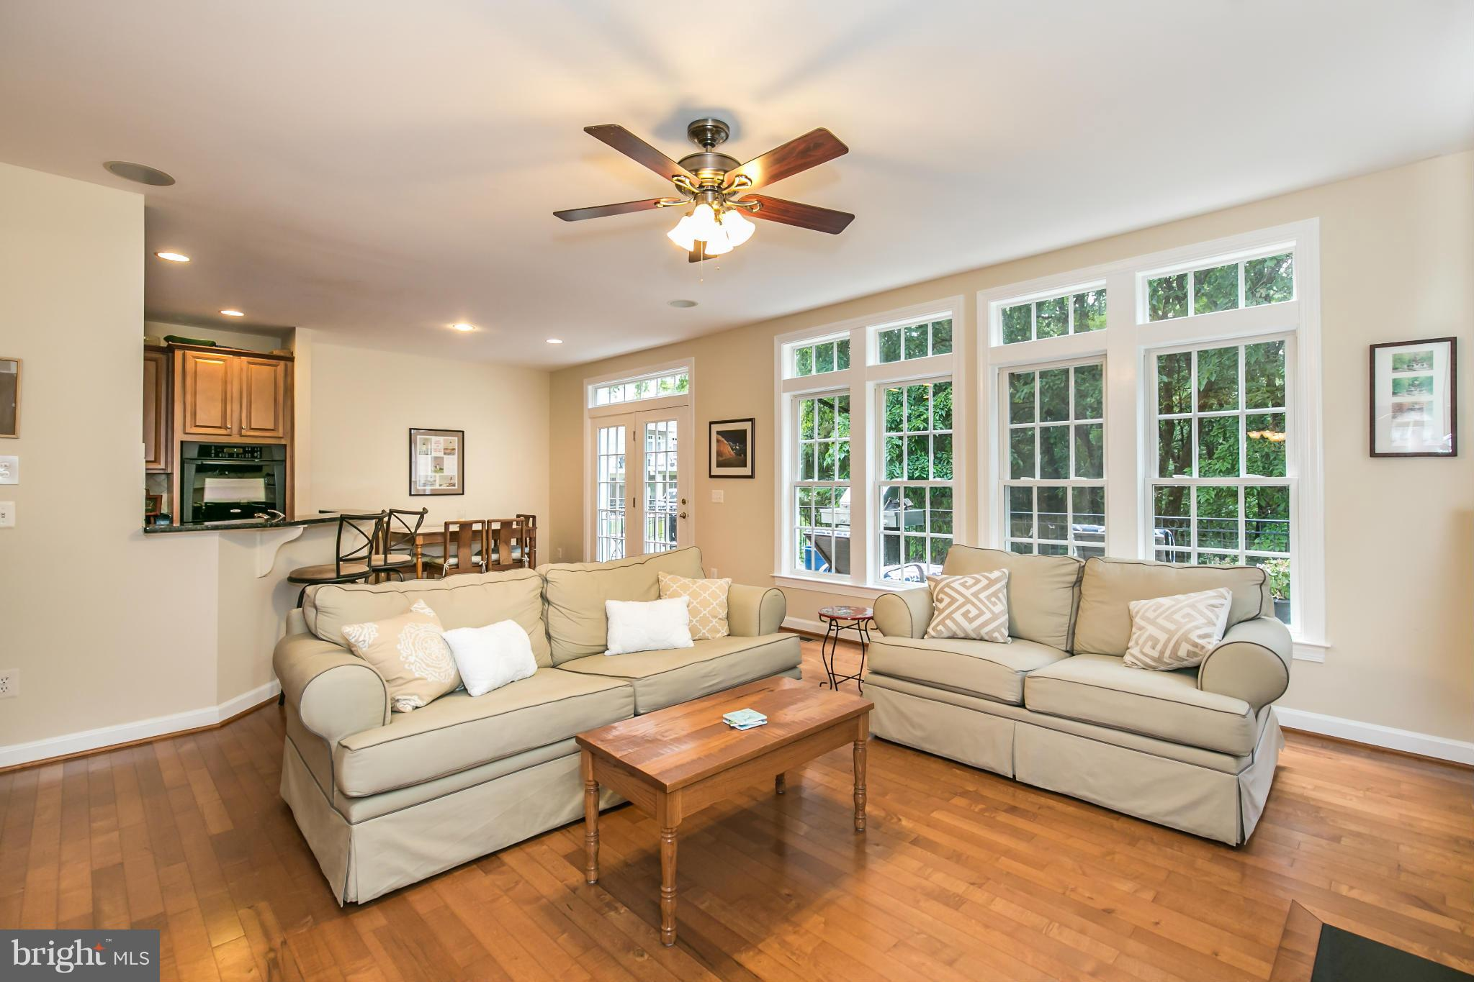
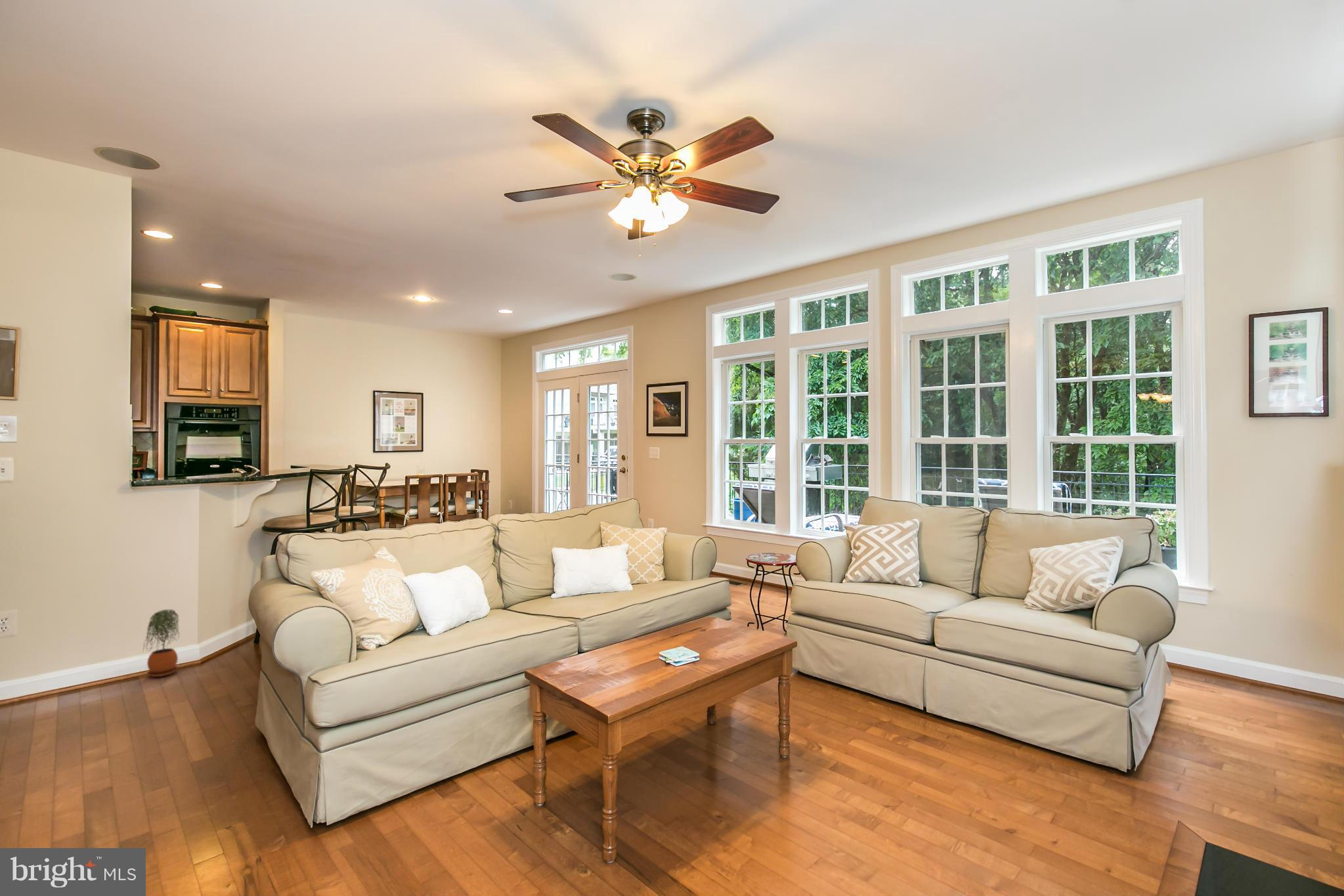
+ potted plant [142,608,181,677]
